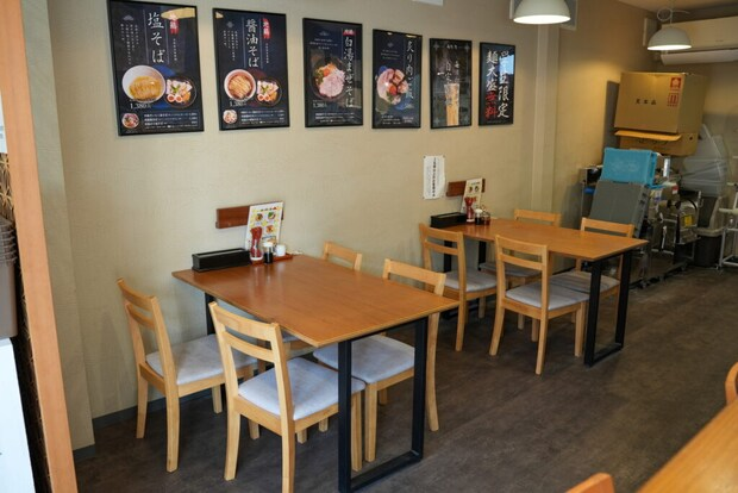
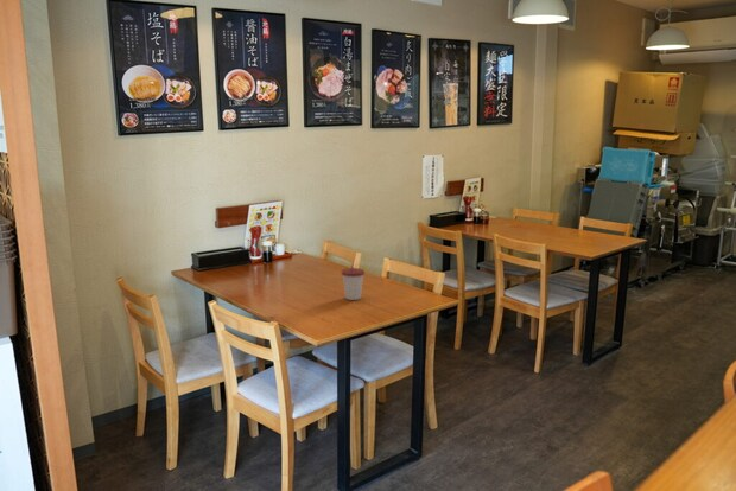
+ cup [341,264,366,301]
